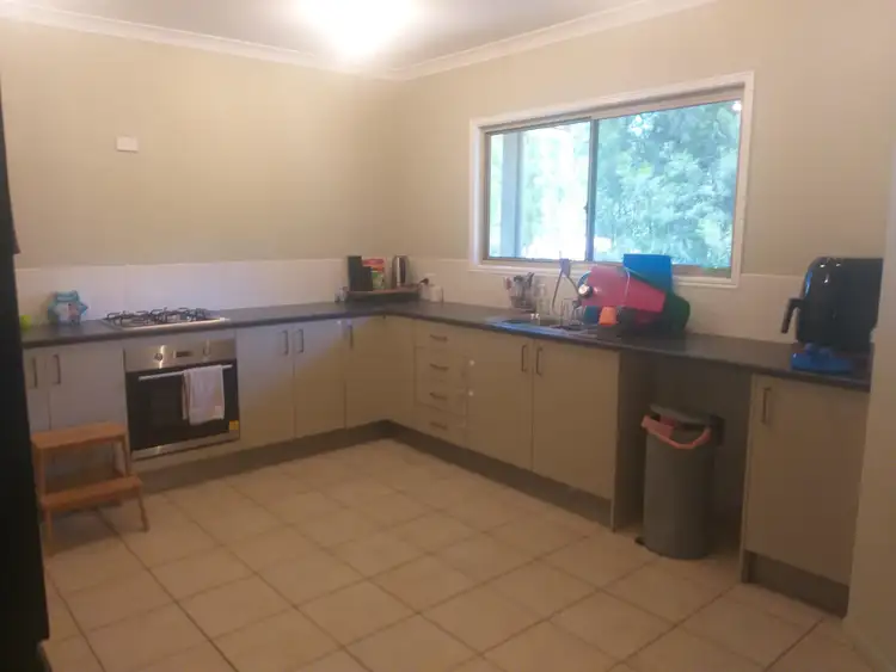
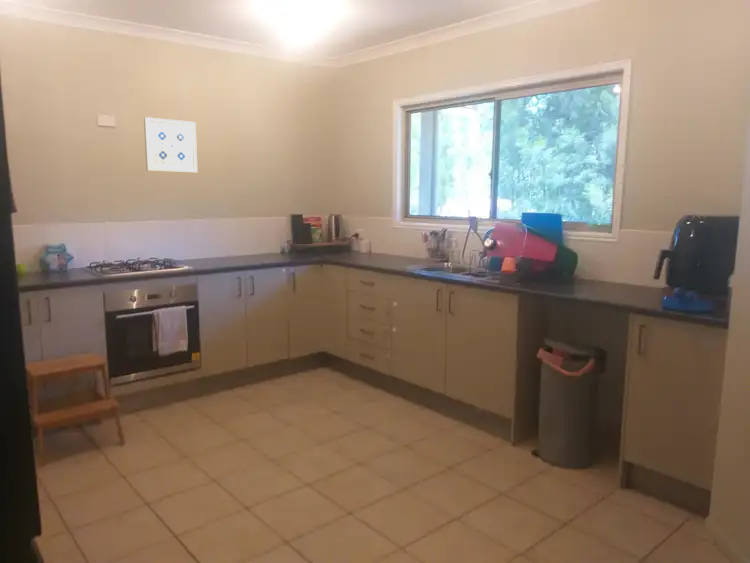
+ wall art [143,116,198,173]
